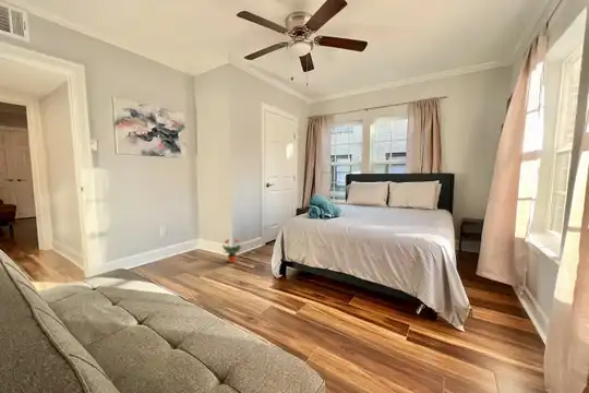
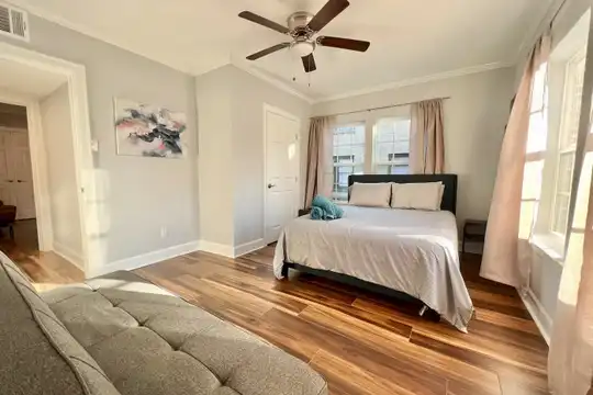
- potted plant [221,238,242,264]
